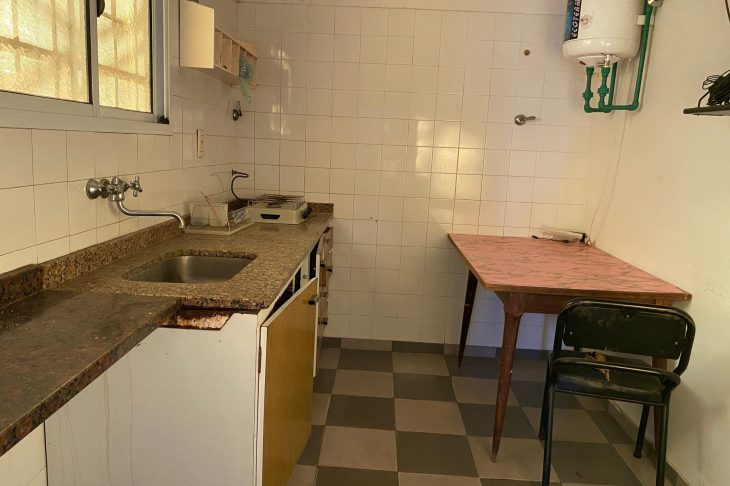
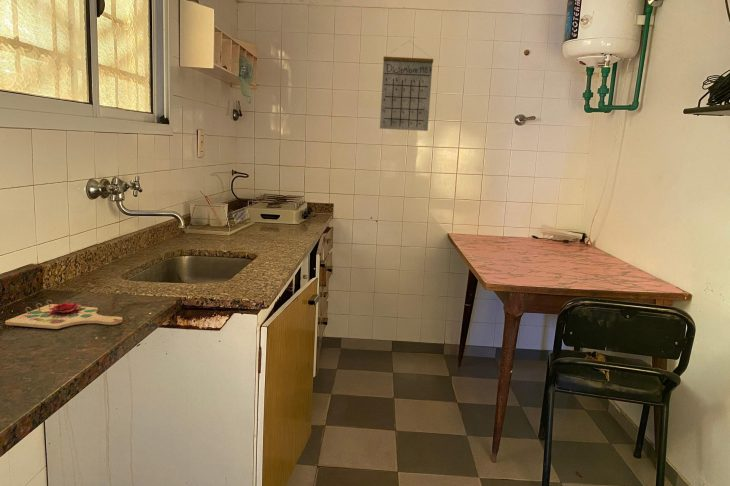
+ calendar [379,41,434,132]
+ cutting board [4,299,124,330]
